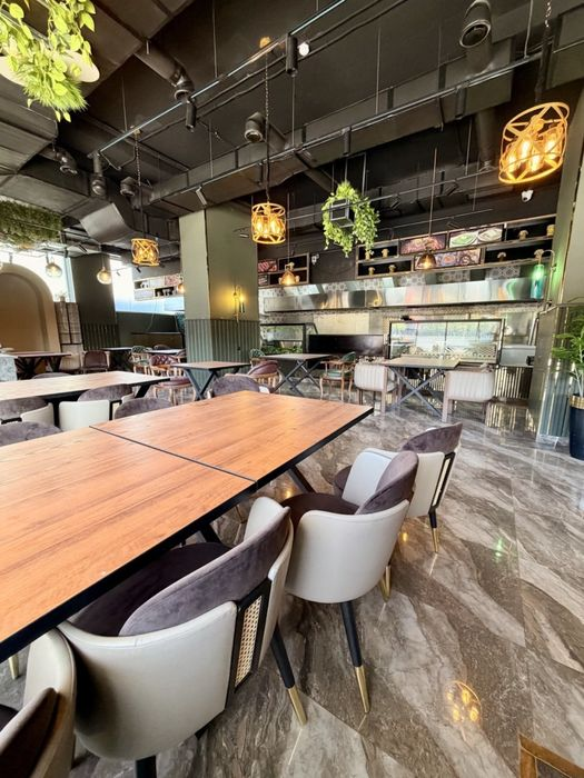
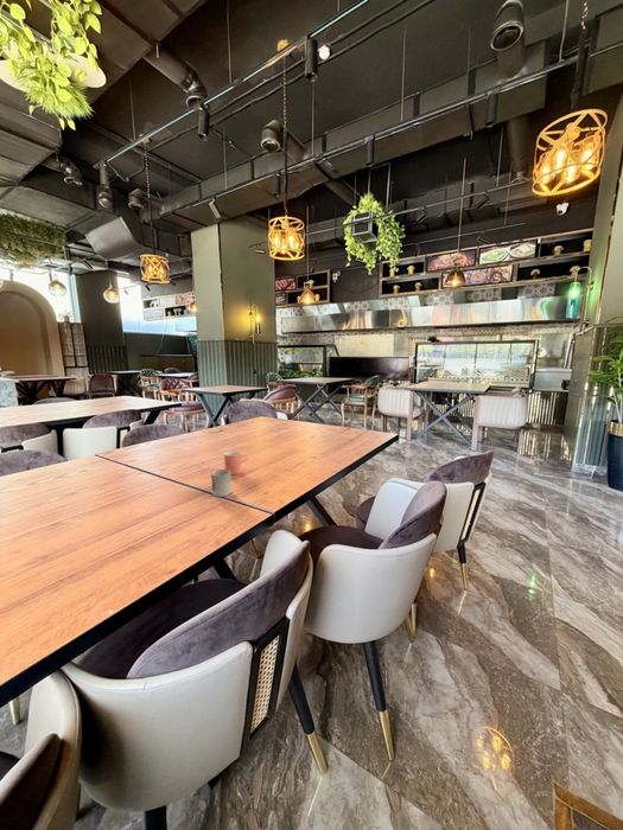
+ cup [210,468,233,498]
+ cup [223,449,248,475]
